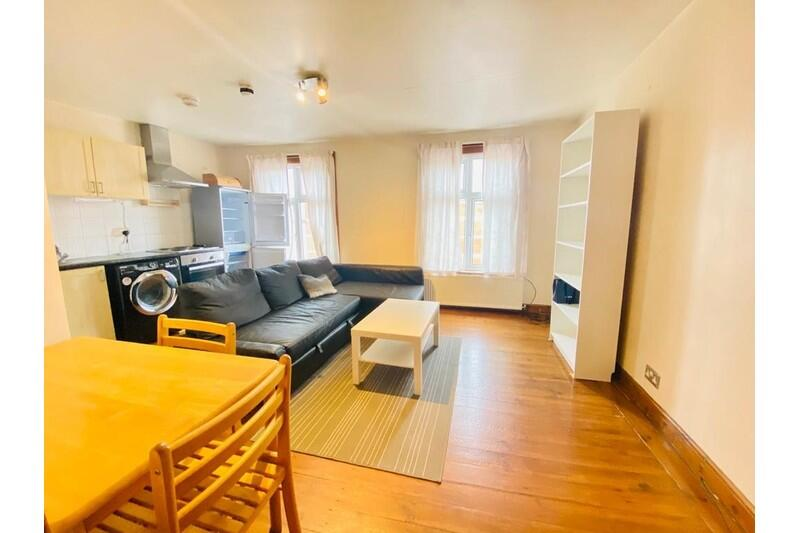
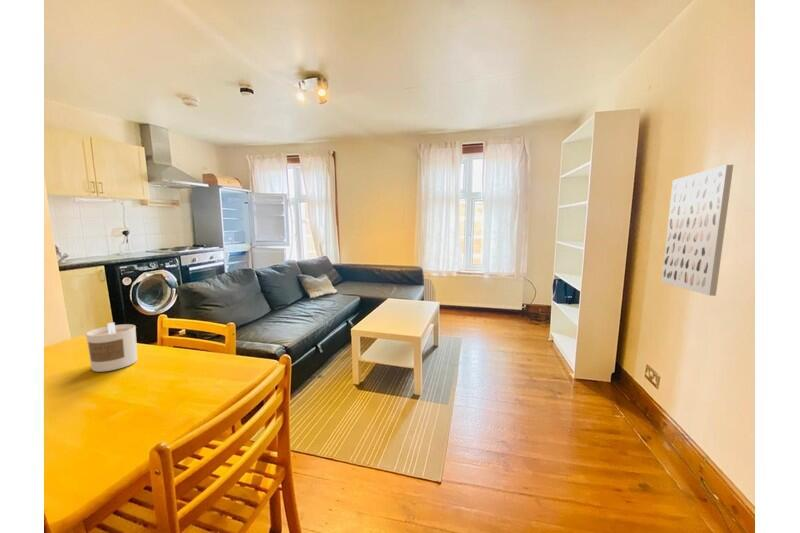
+ candle [85,322,138,373]
+ wall art [661,164,734,297]
